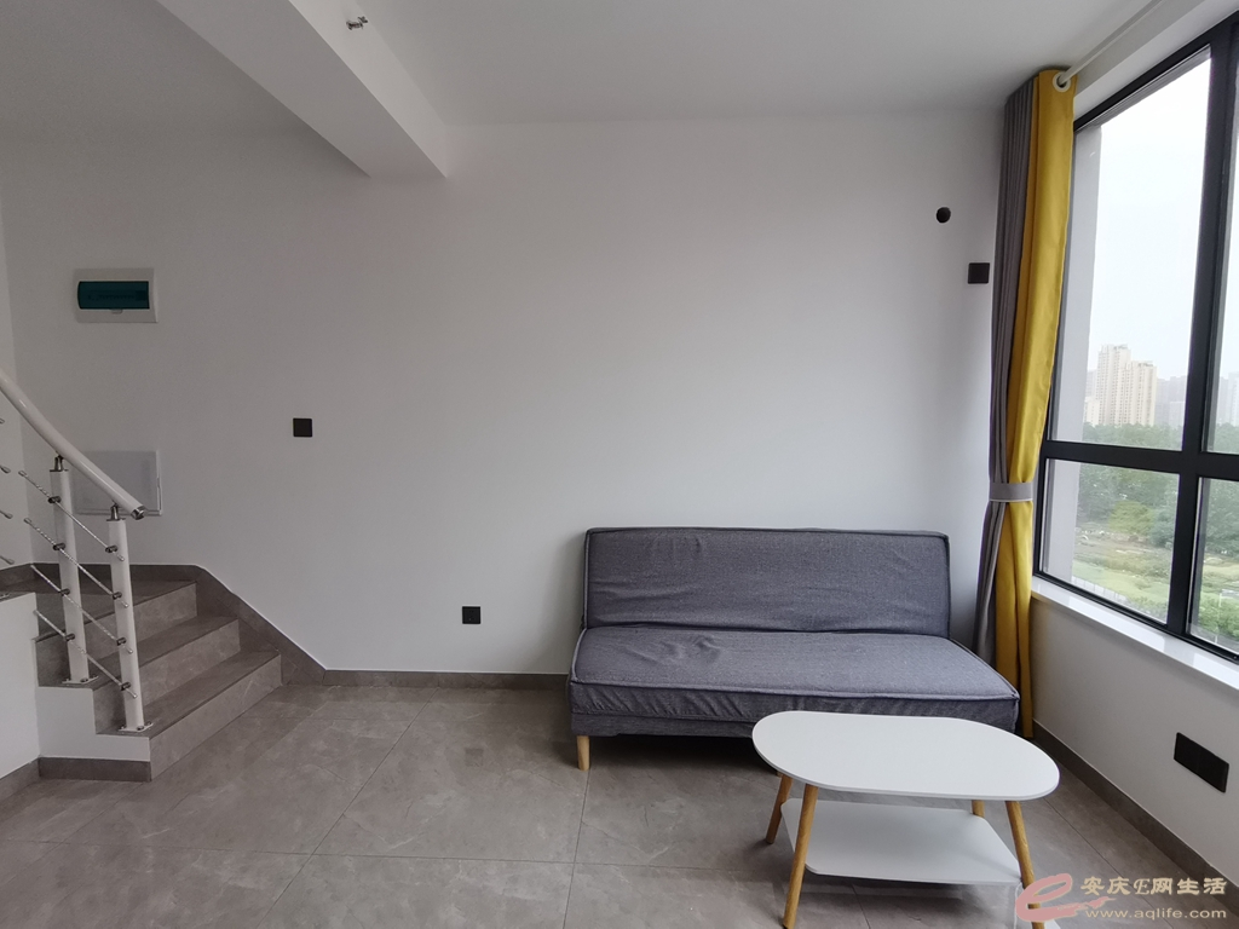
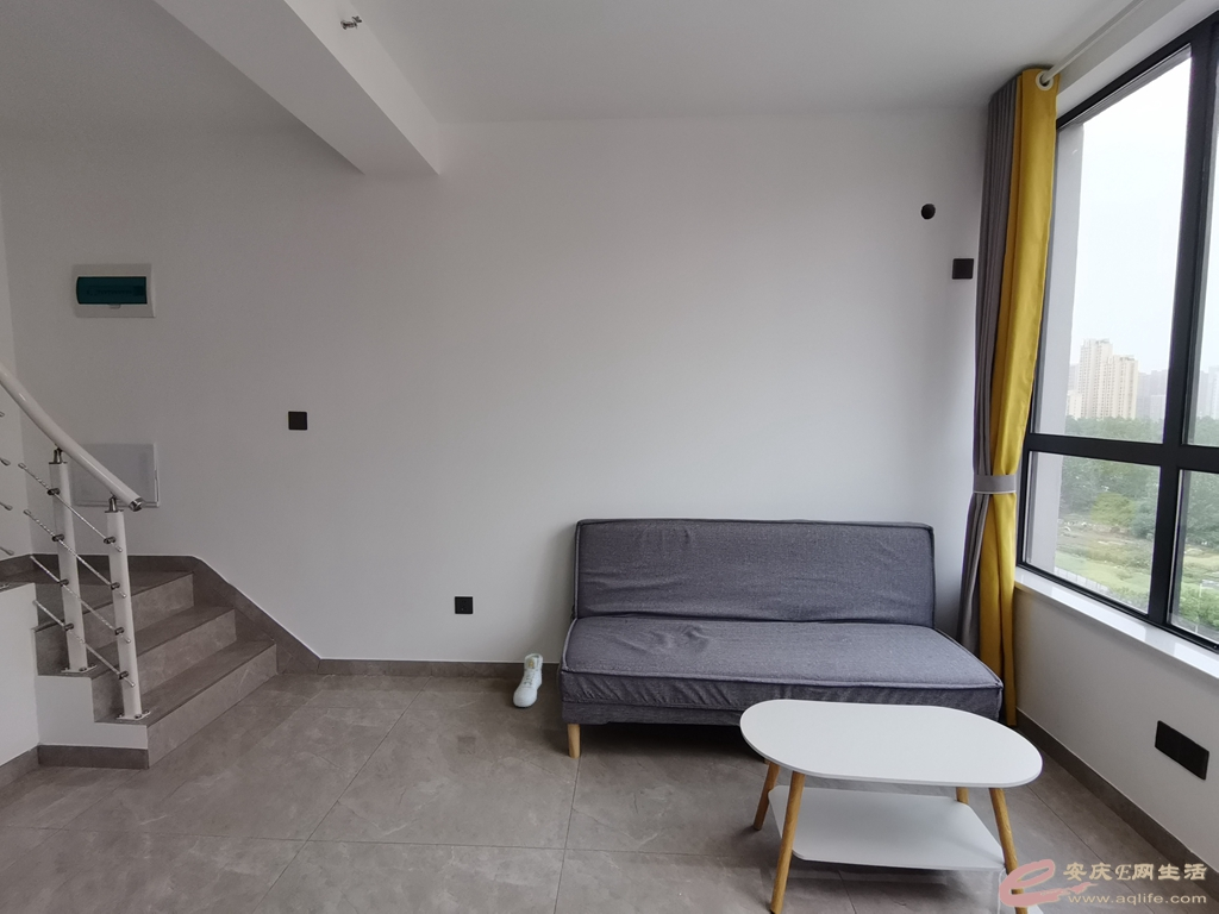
+ sneaker [513,652,544,708]
